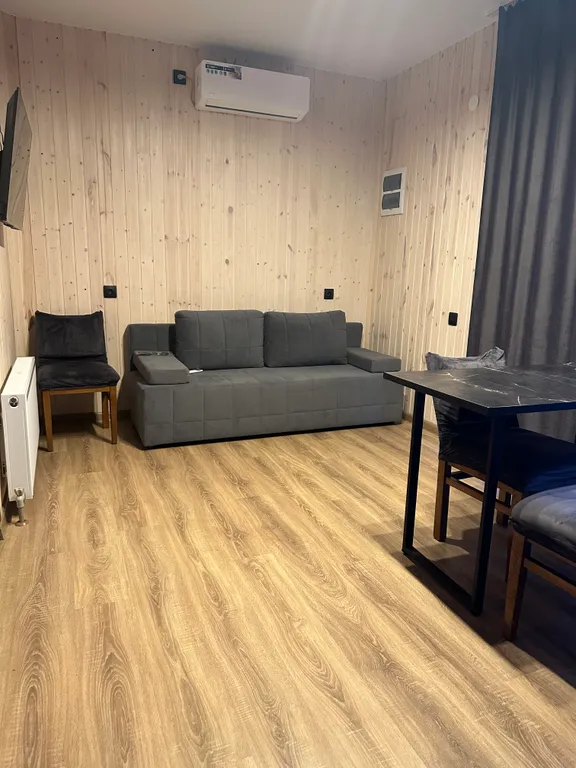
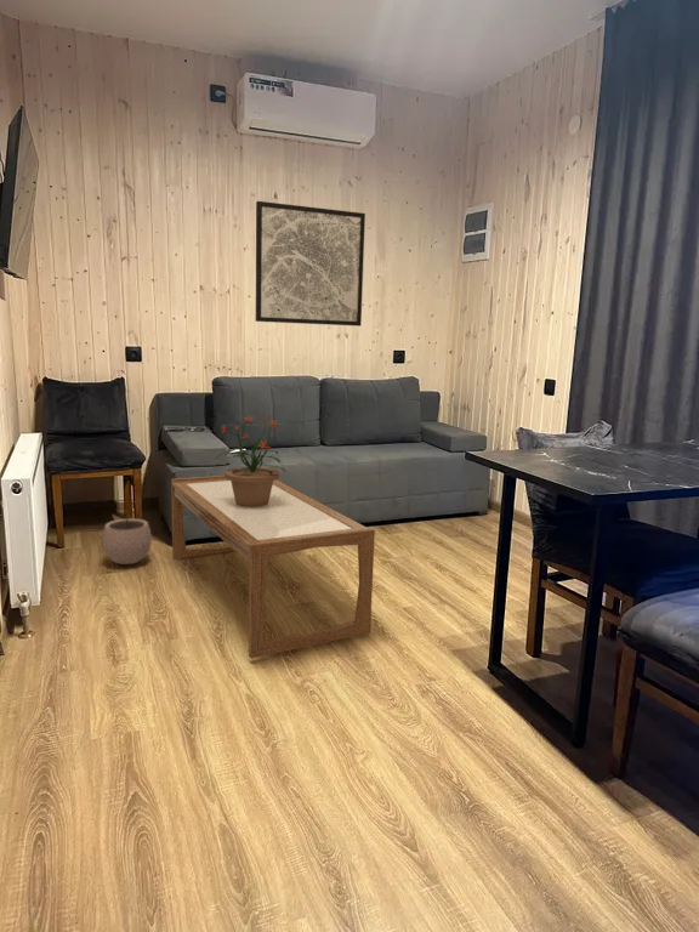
+ coffee table [170,474,376,659]
+ wall art [255,200,366,328]
+ plant pot [102,508,153,566]
+ potted plant [214,414,286,507]
